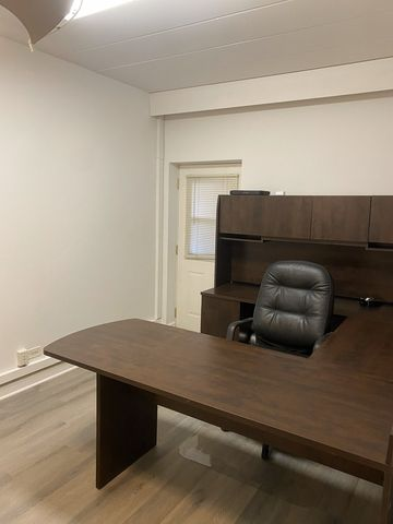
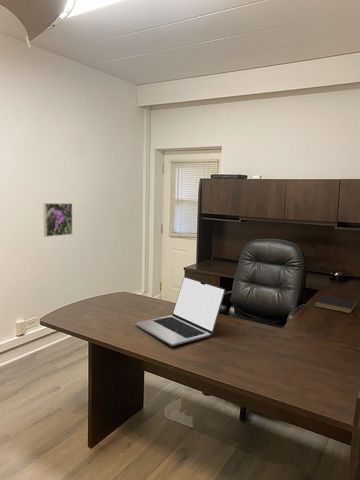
+ laptop [135,276,226,347]
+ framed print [43,202,73,238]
+ notepad [313,294,359,314]
